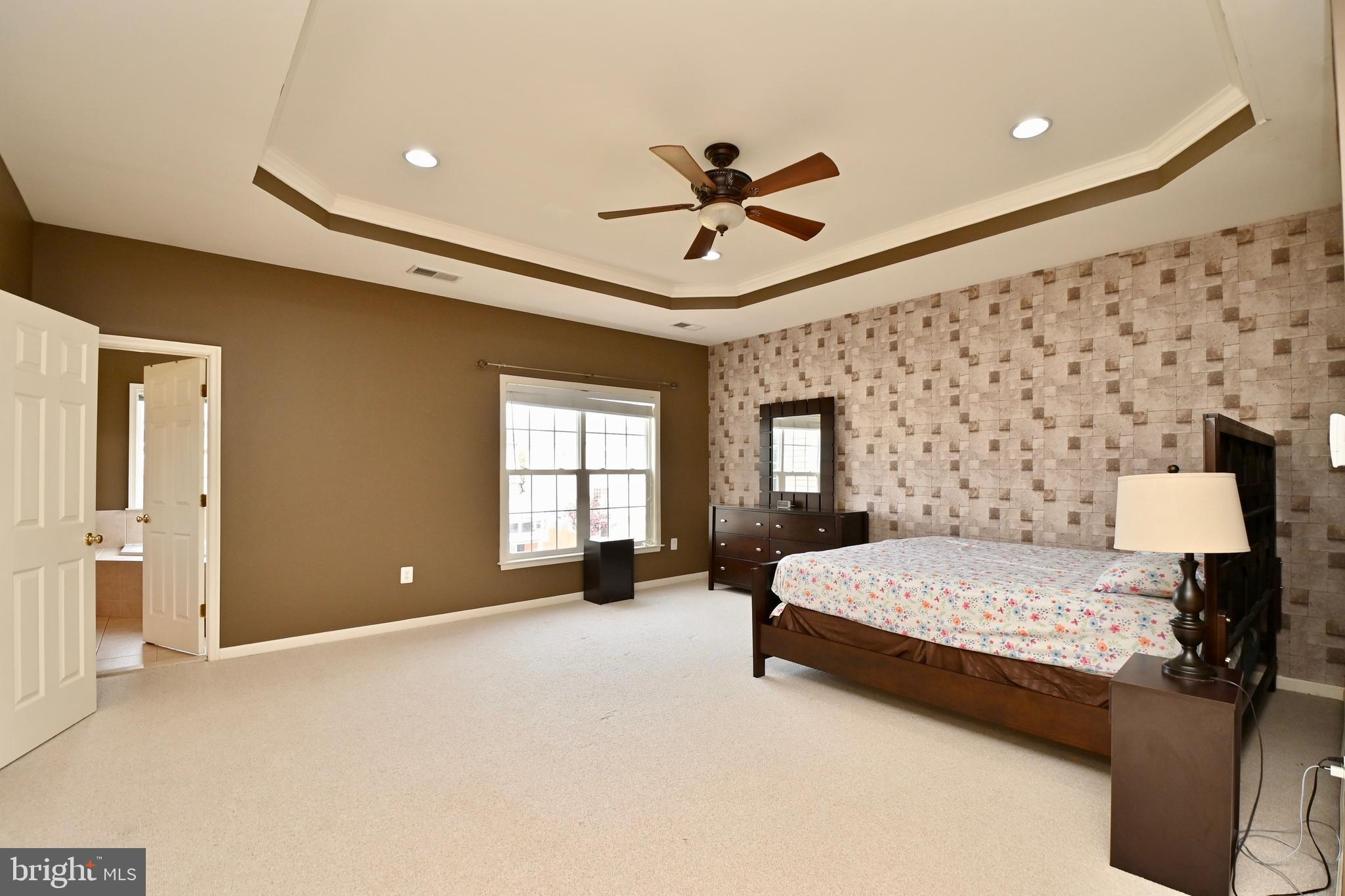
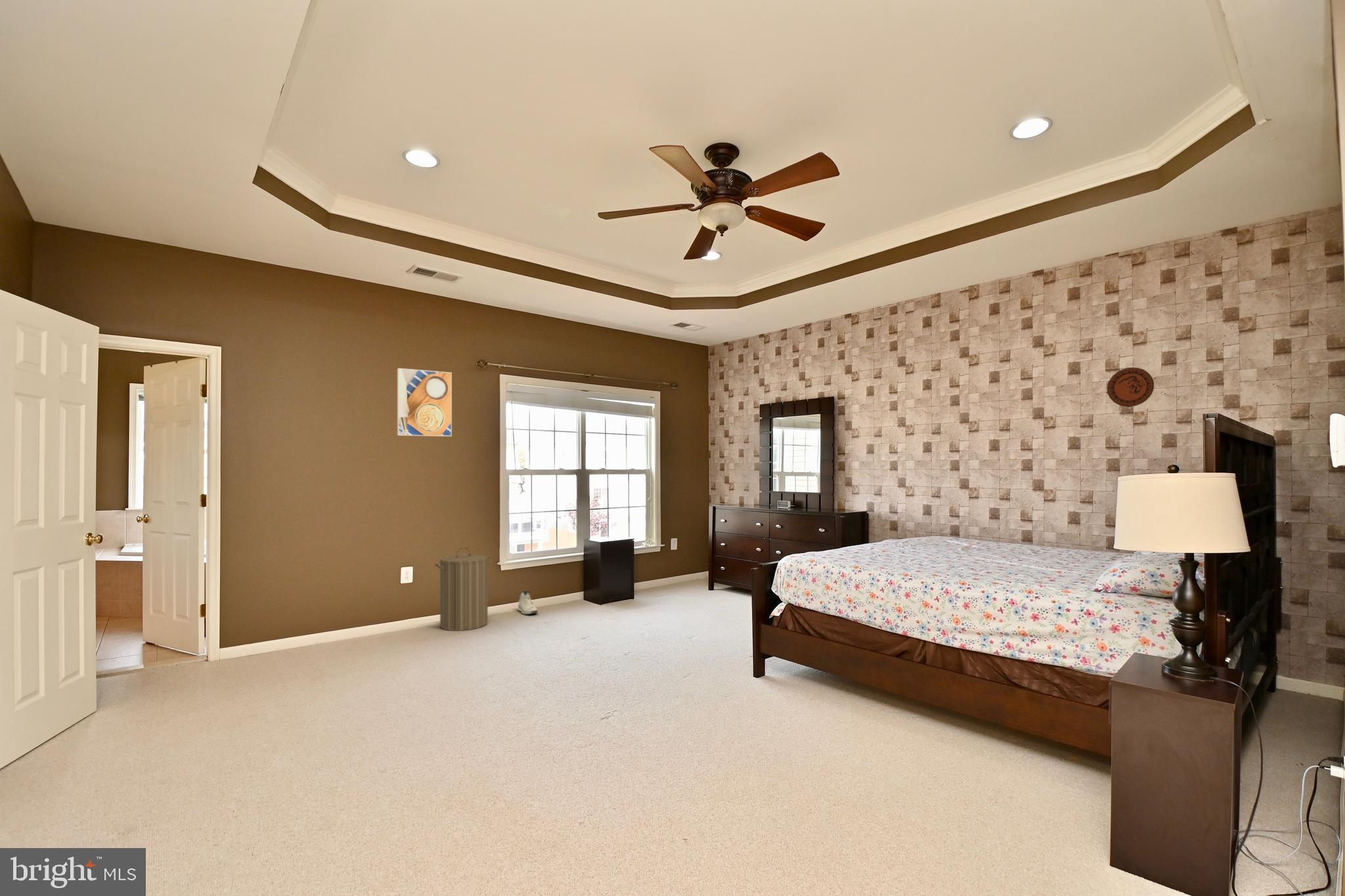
+ decorative plate [1107,367,1155,408]
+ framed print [397,368,452,437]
+ sneaker [517,590,539,615]
+ laundry hamper [434,546,493,631]
